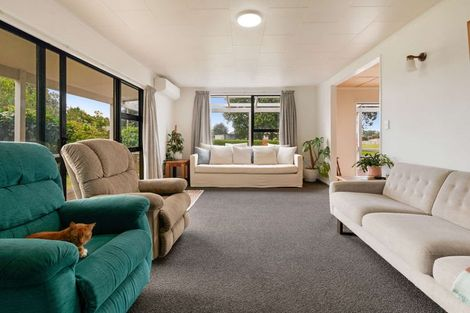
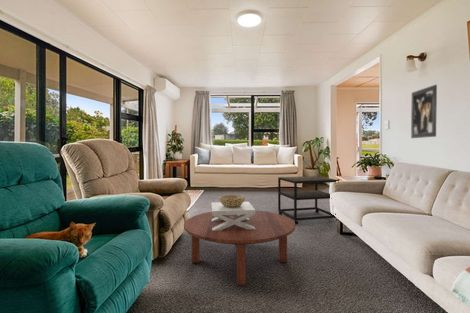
+ coffee table [183,209,296,286]
+ side table [277,175,339,226]
+ wall art [410,84,438,139]
+ decorative bowl [211,194,256,231]
